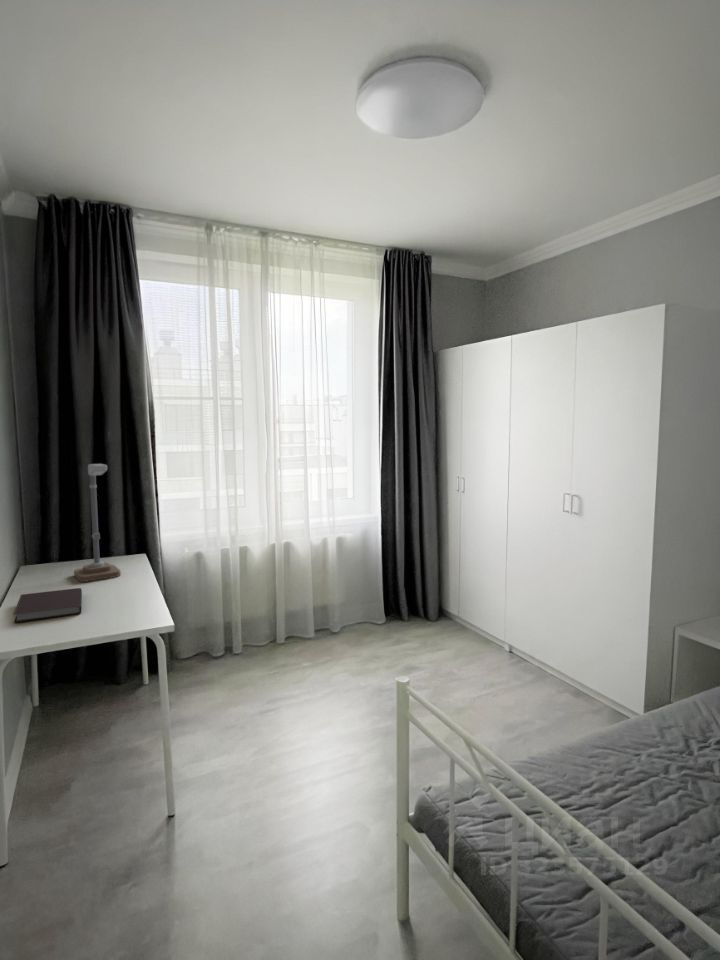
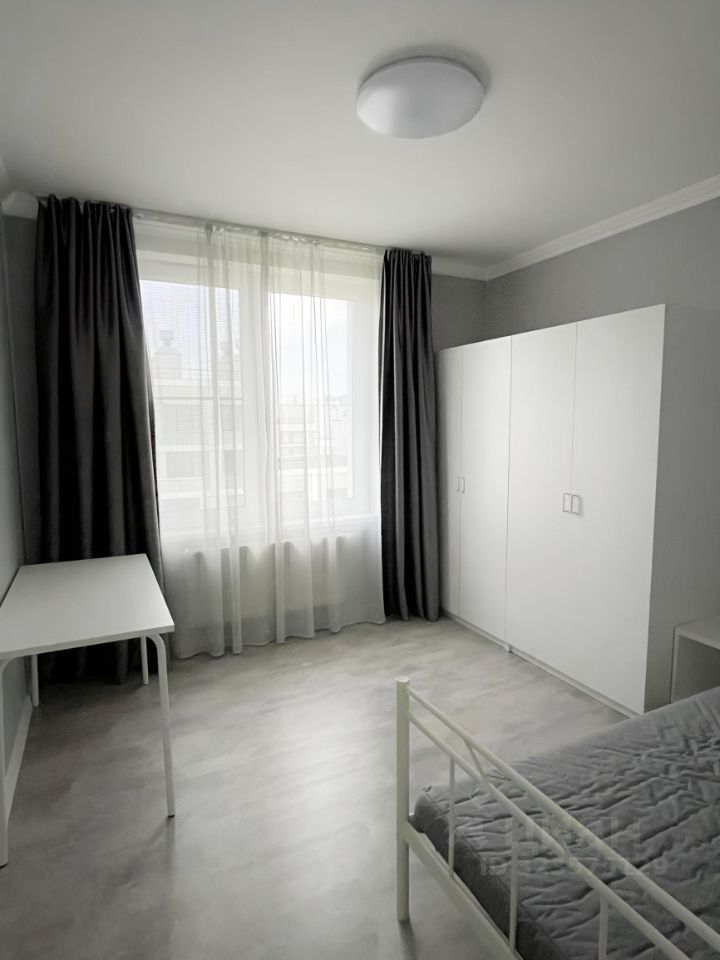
- desk lamp [73,463,122,583]
- notebook [12,587,83,624]
